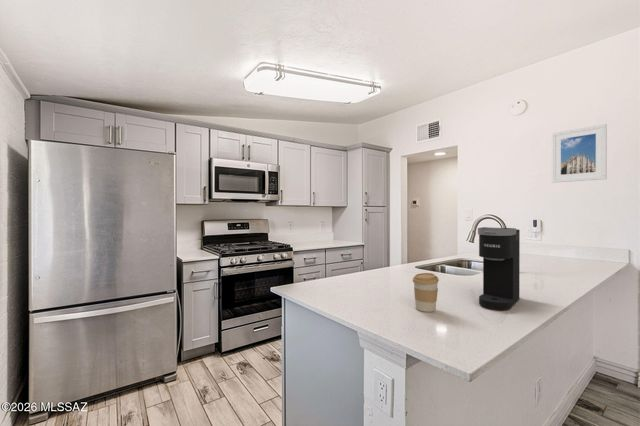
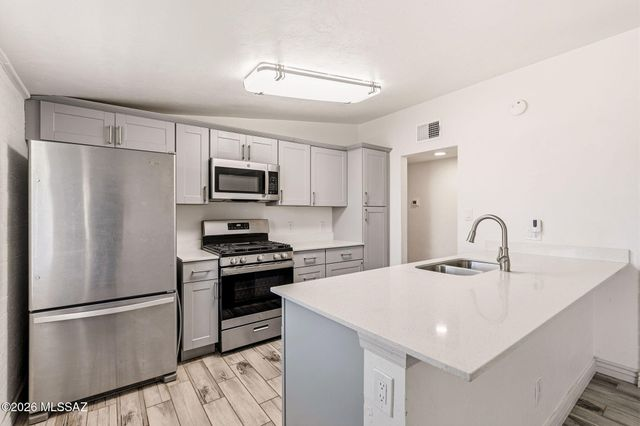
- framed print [551,123,608,184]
- coffee maker [477,226,521,311]
- coffee cup [412,272,440,313]
